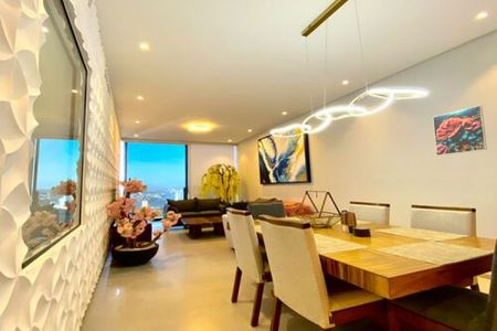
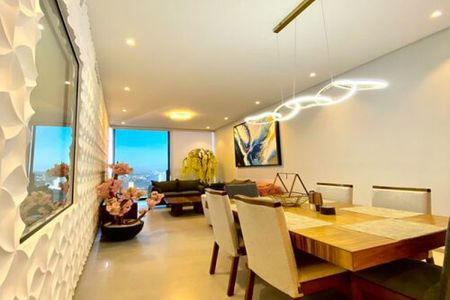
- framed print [432,104,488,157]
